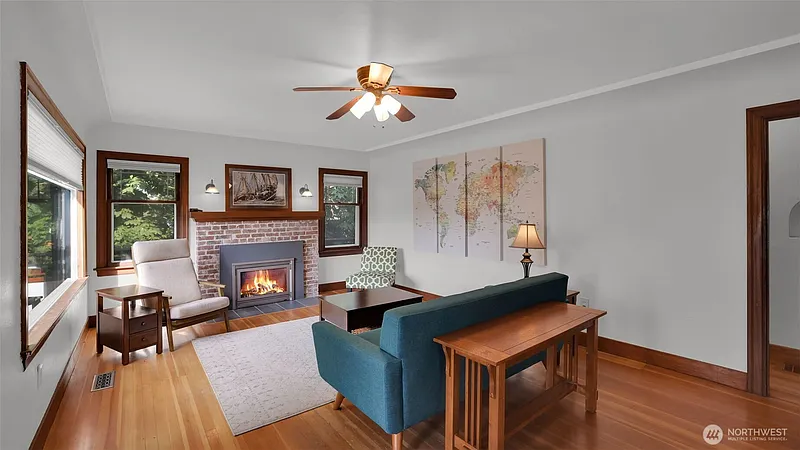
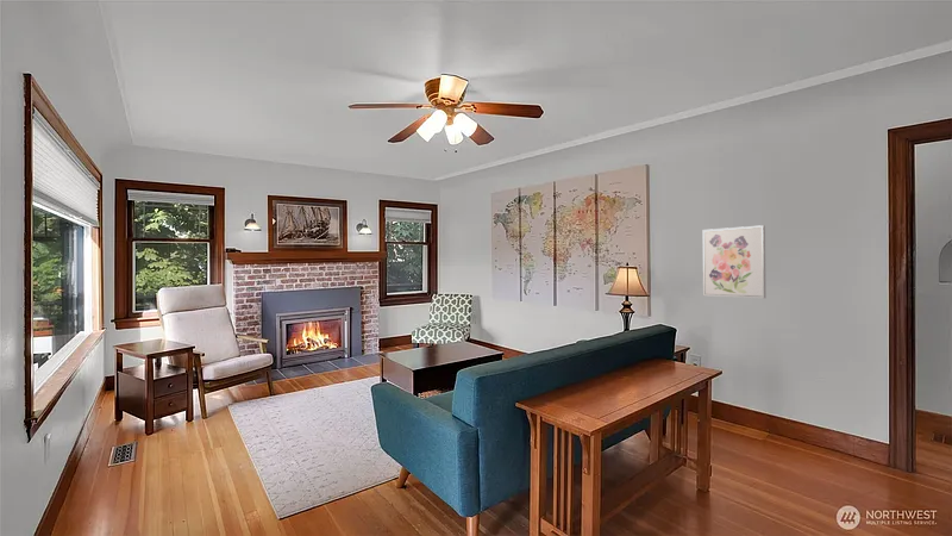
+ wall art [702,224,768,299]
